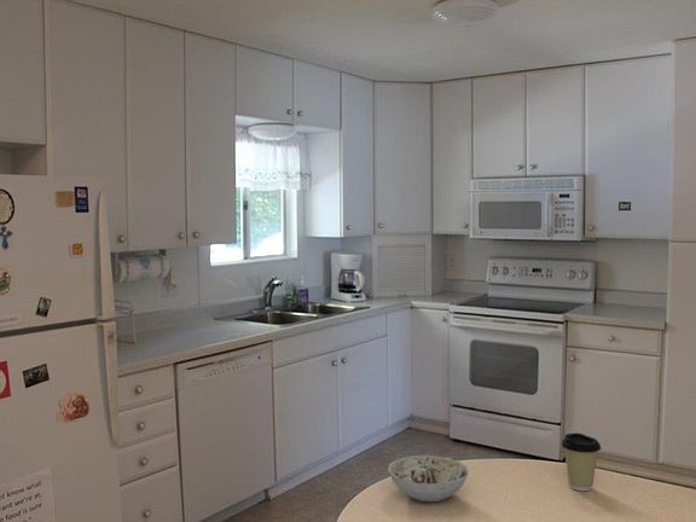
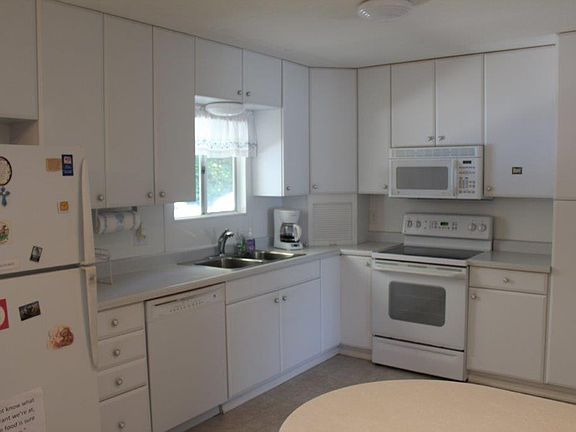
- coffee cup [561,431,602,492]
- bowl [387,453,470,503]
